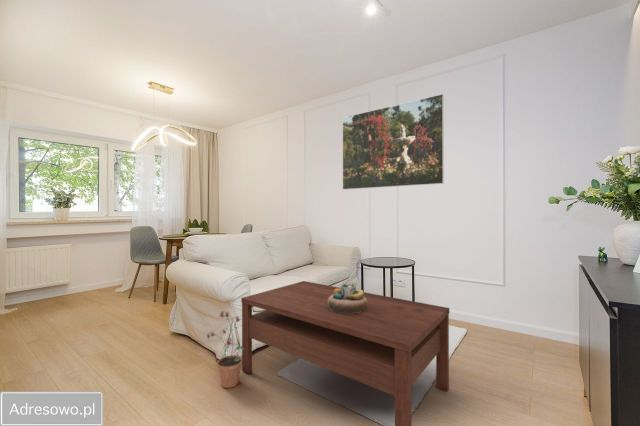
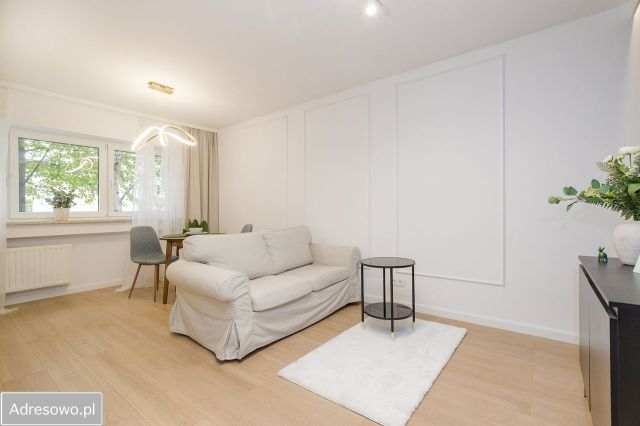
- potted plant [206,310,244,389]
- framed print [342,93,445,191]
- coffee table [240,280,450,426]
- decorative bowl [328,282,368,314]
